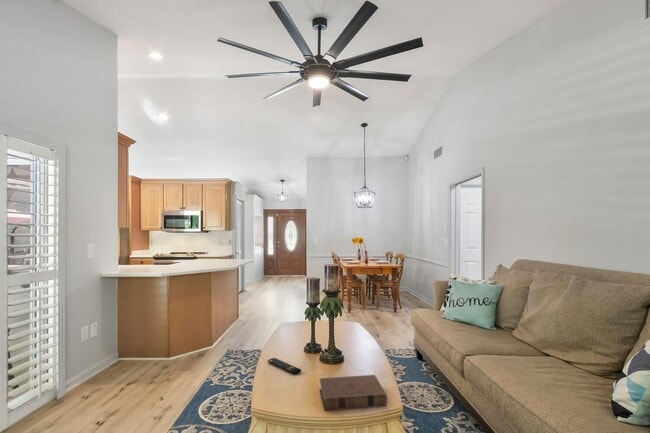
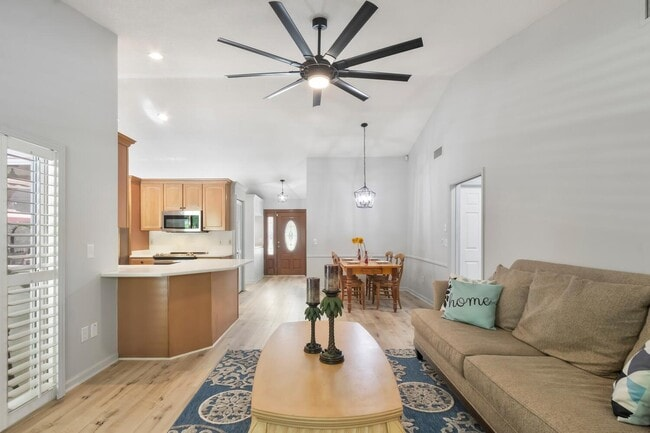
- book [318,374,388,412]
- remote control [267,357,302,375]
